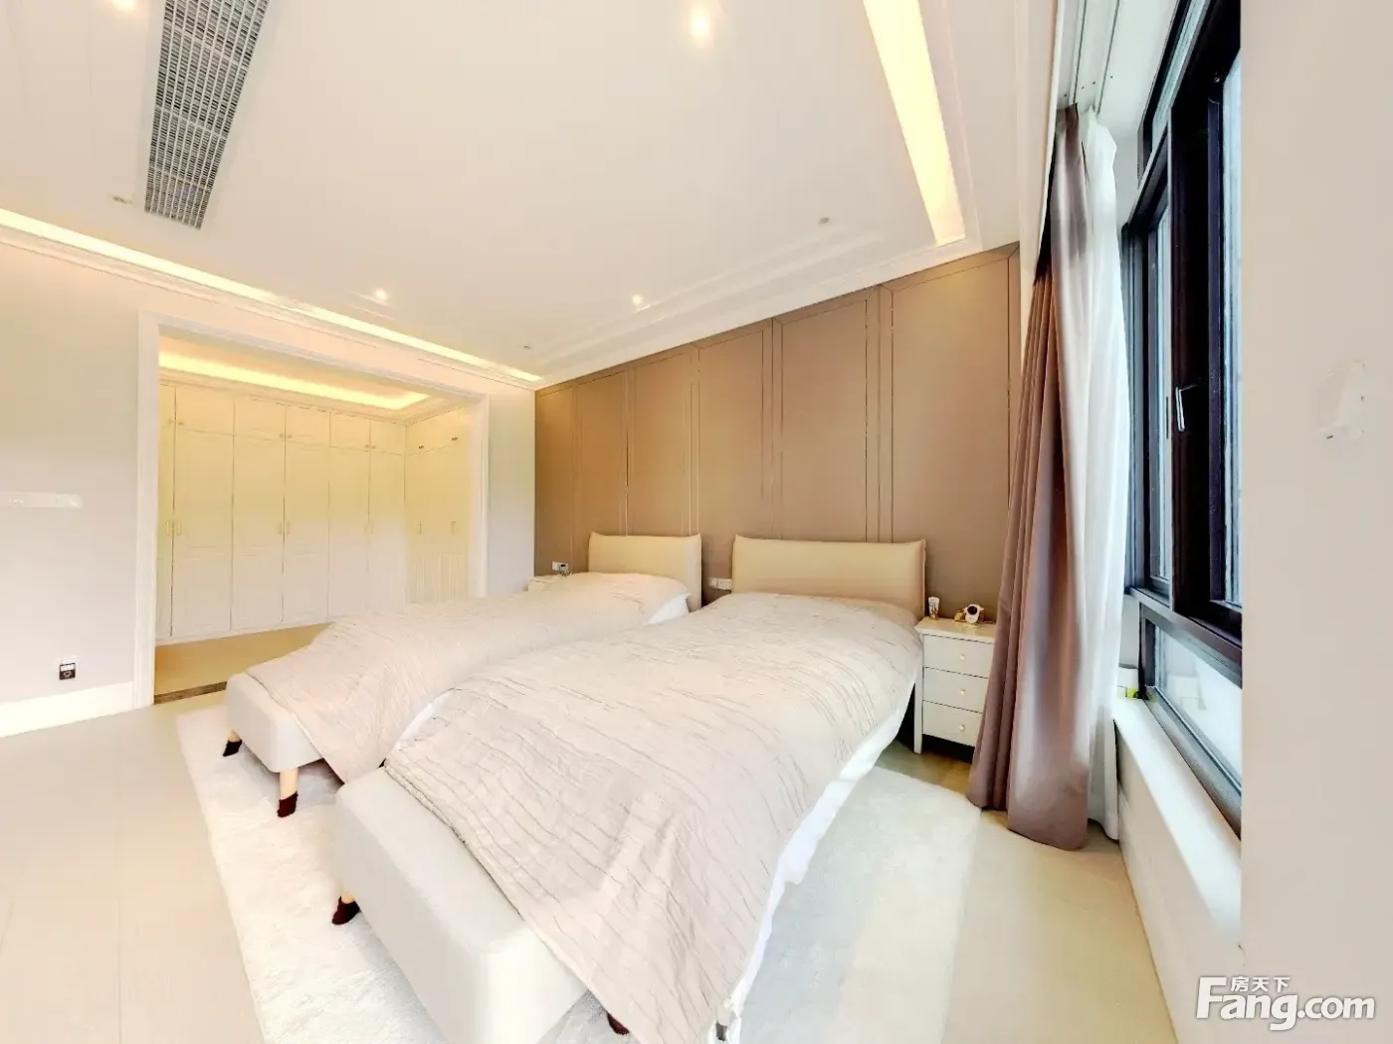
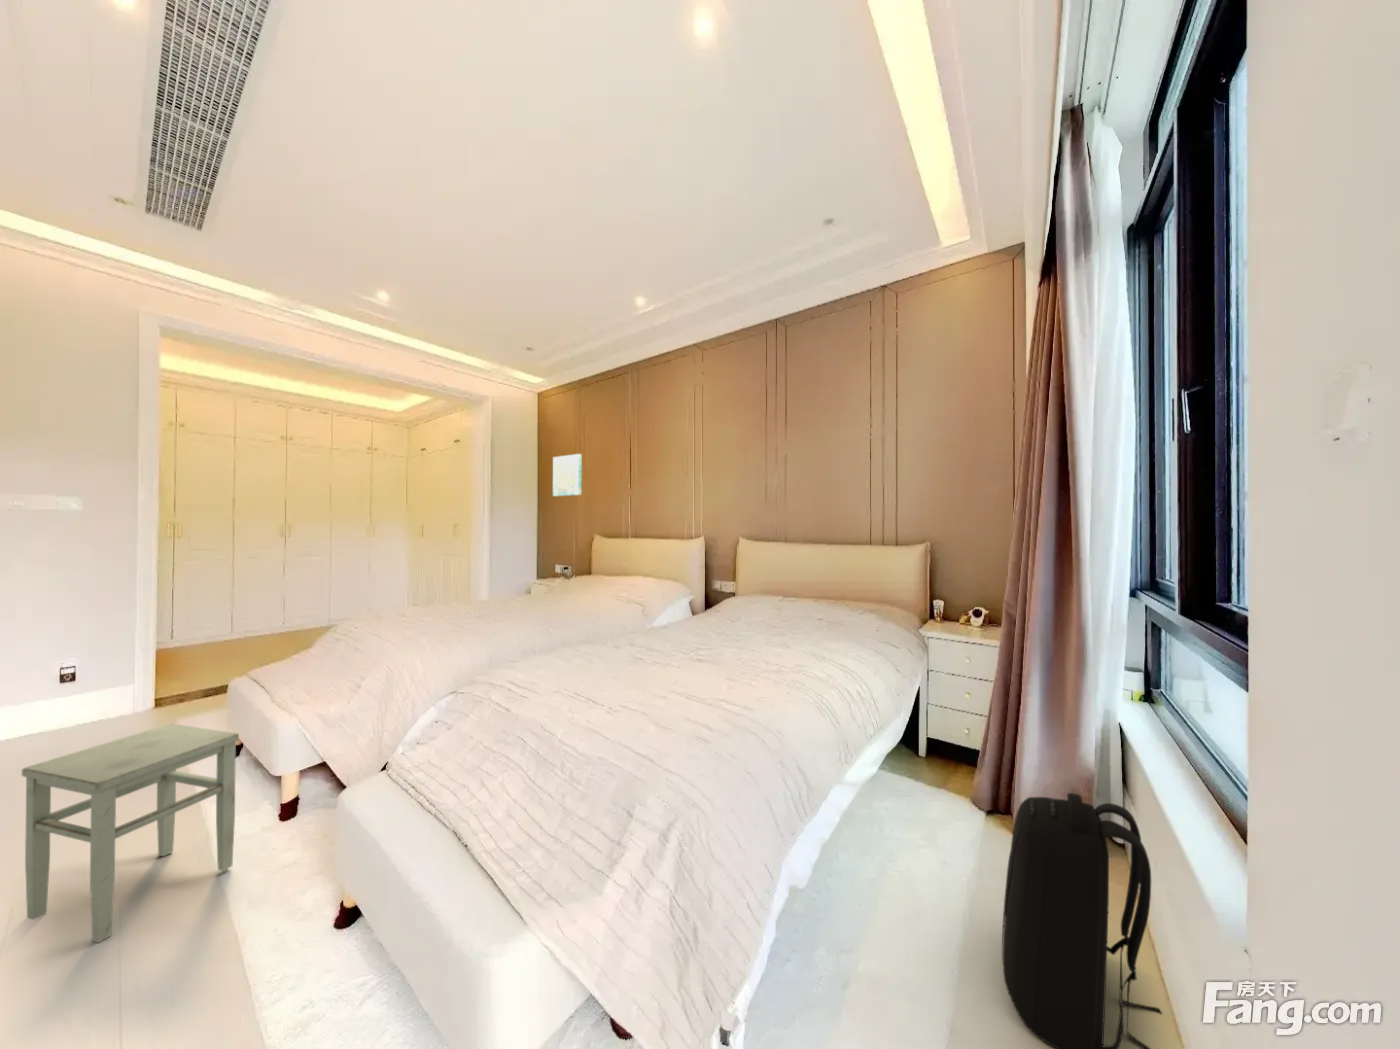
+ backpack [1001,792,1163,1049]
+ stool [21,723,240,944]
+ wall art [552,453,583,498]
